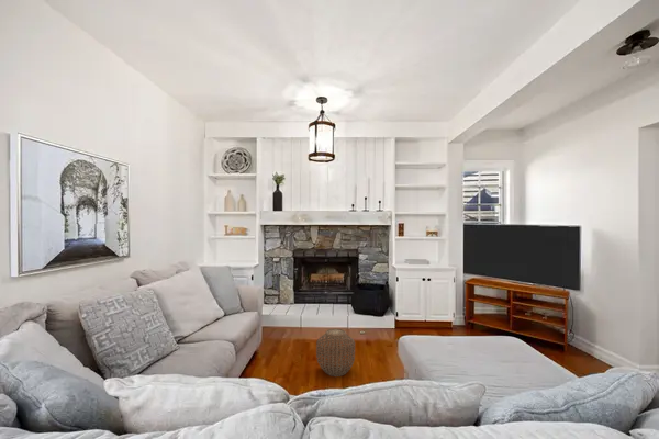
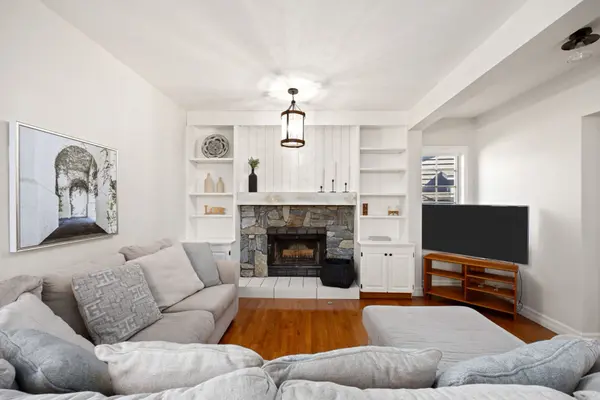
- woven basket [315,327,356,378]
